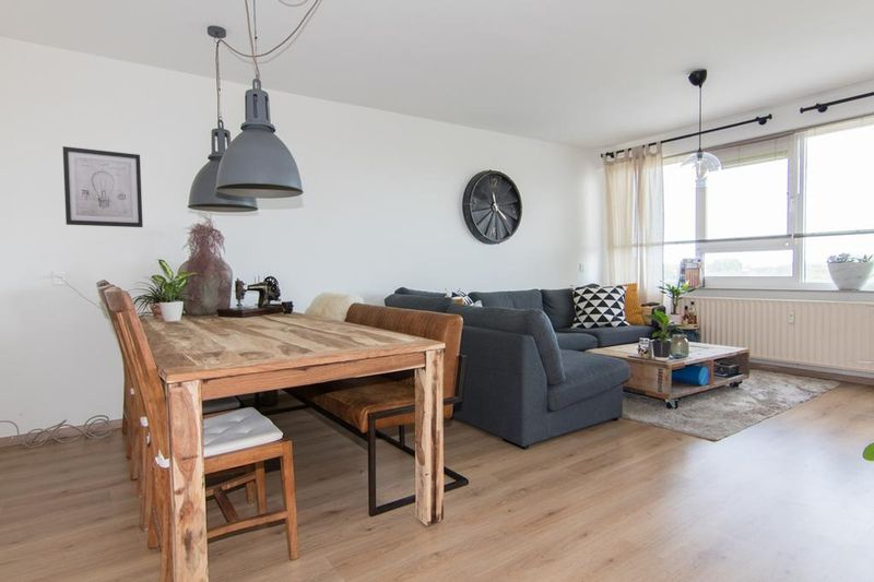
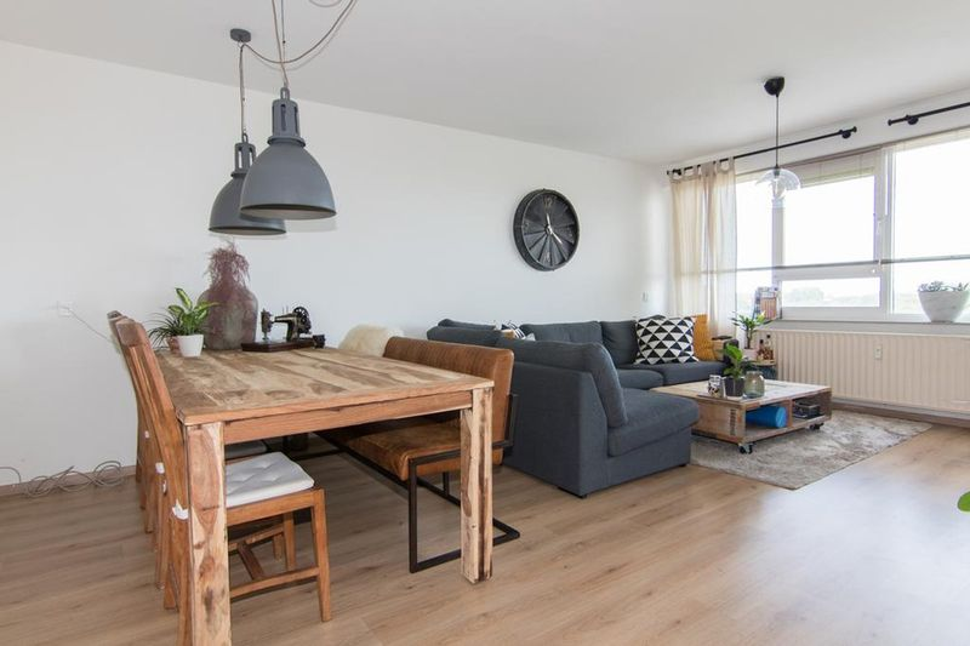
- wall art [62,145,144,228]
